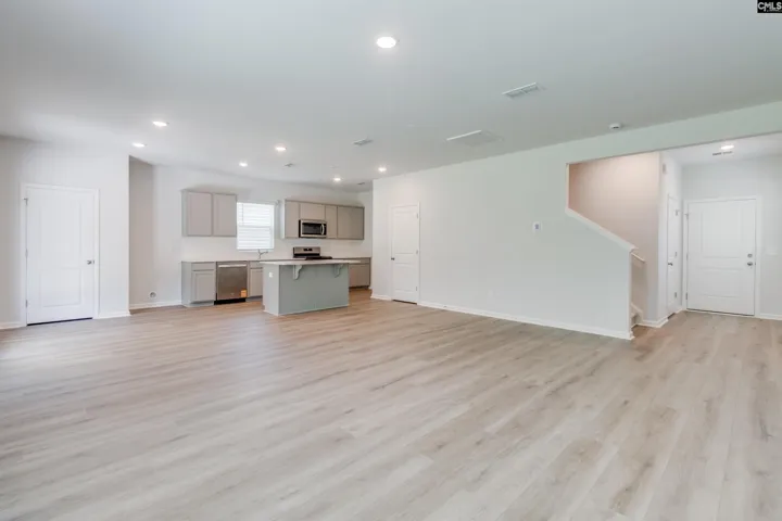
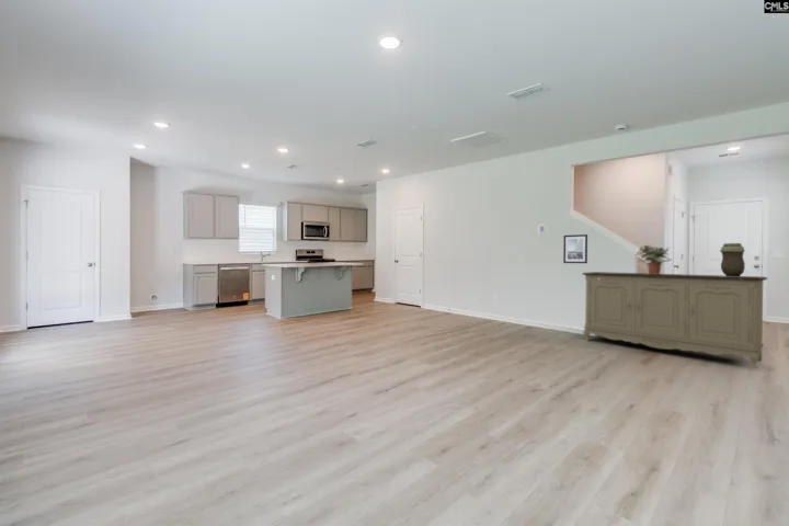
+ decorative urn [719,242,746,276]
+ wall art [562,233,588,264]
+ potted plant [637,244,672,274]
+ sideboard [581,271,768,369]
